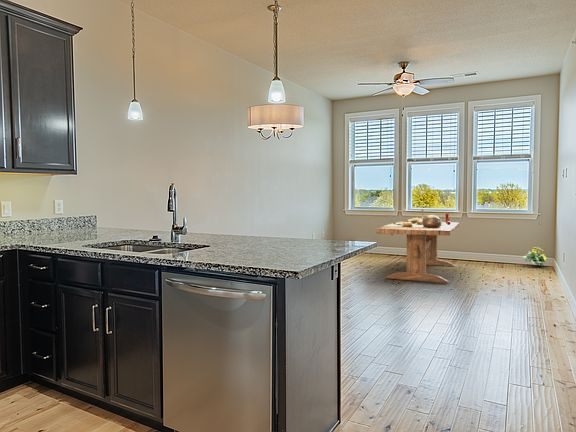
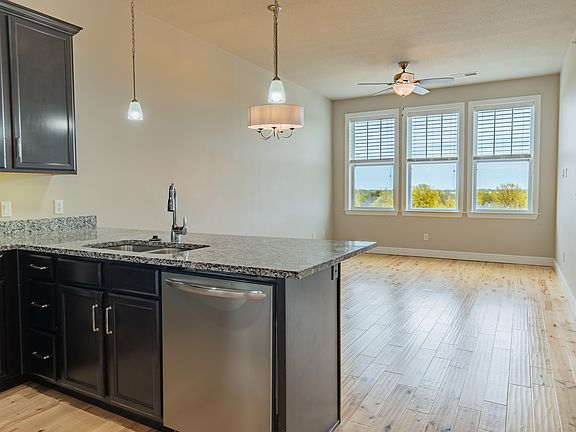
- flowering plant [522,246,548,267]
- dining table [375,208,460,284]
